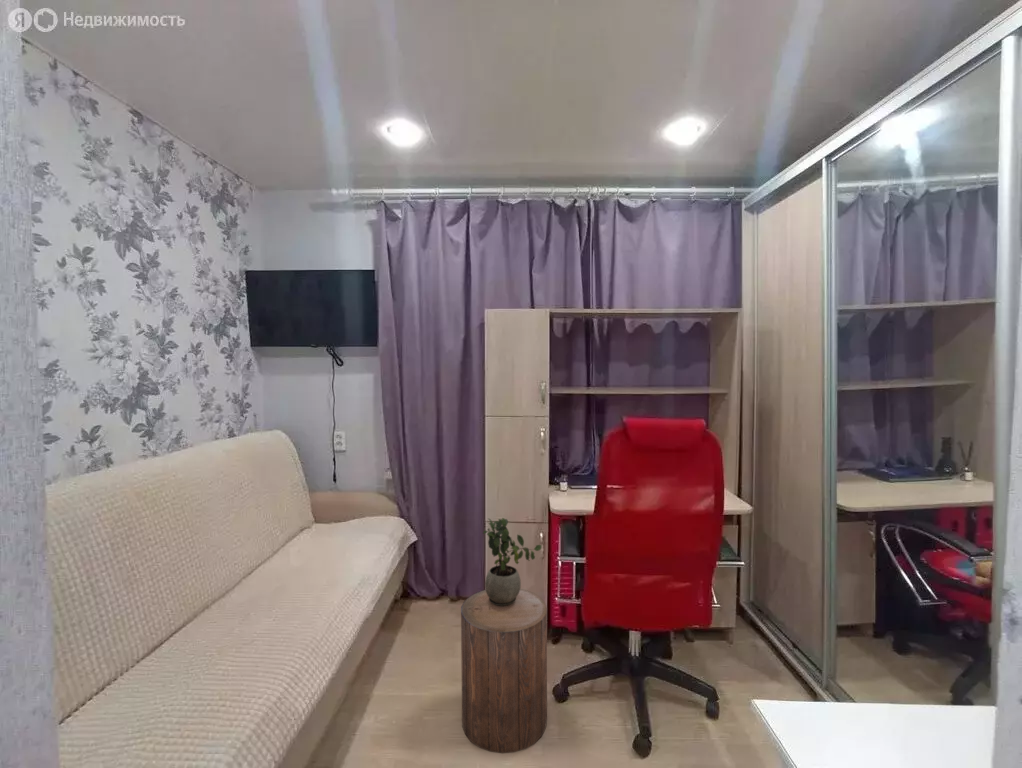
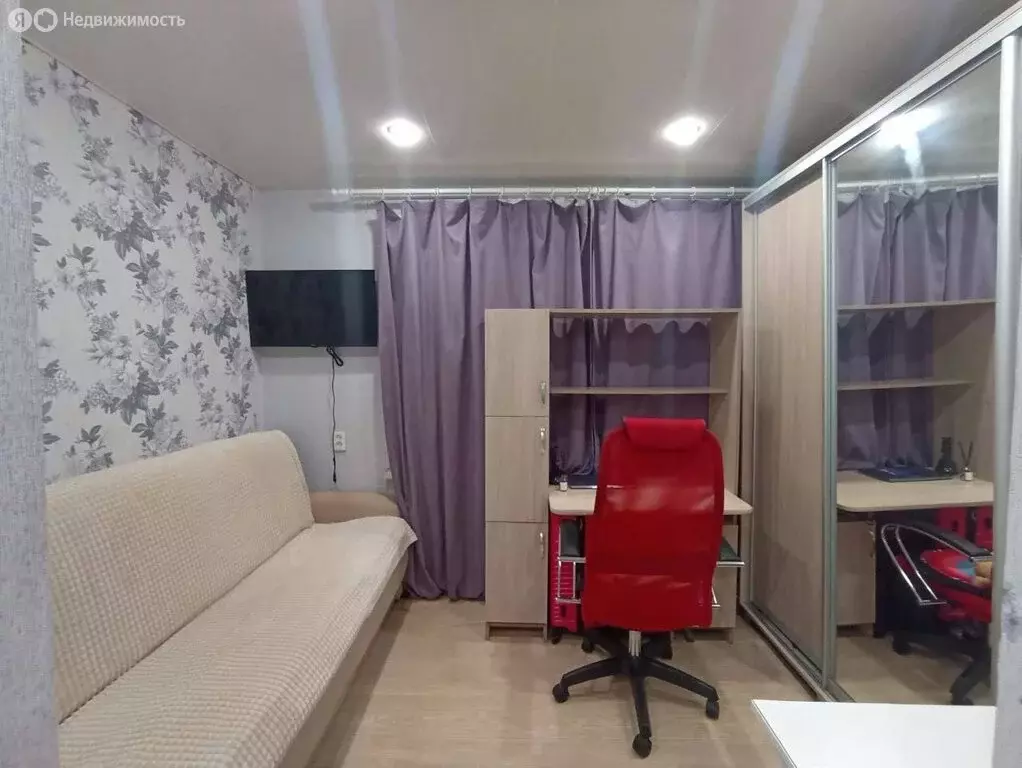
- potted plant [482,517,543,606]
- stool [460,588,548,754]
